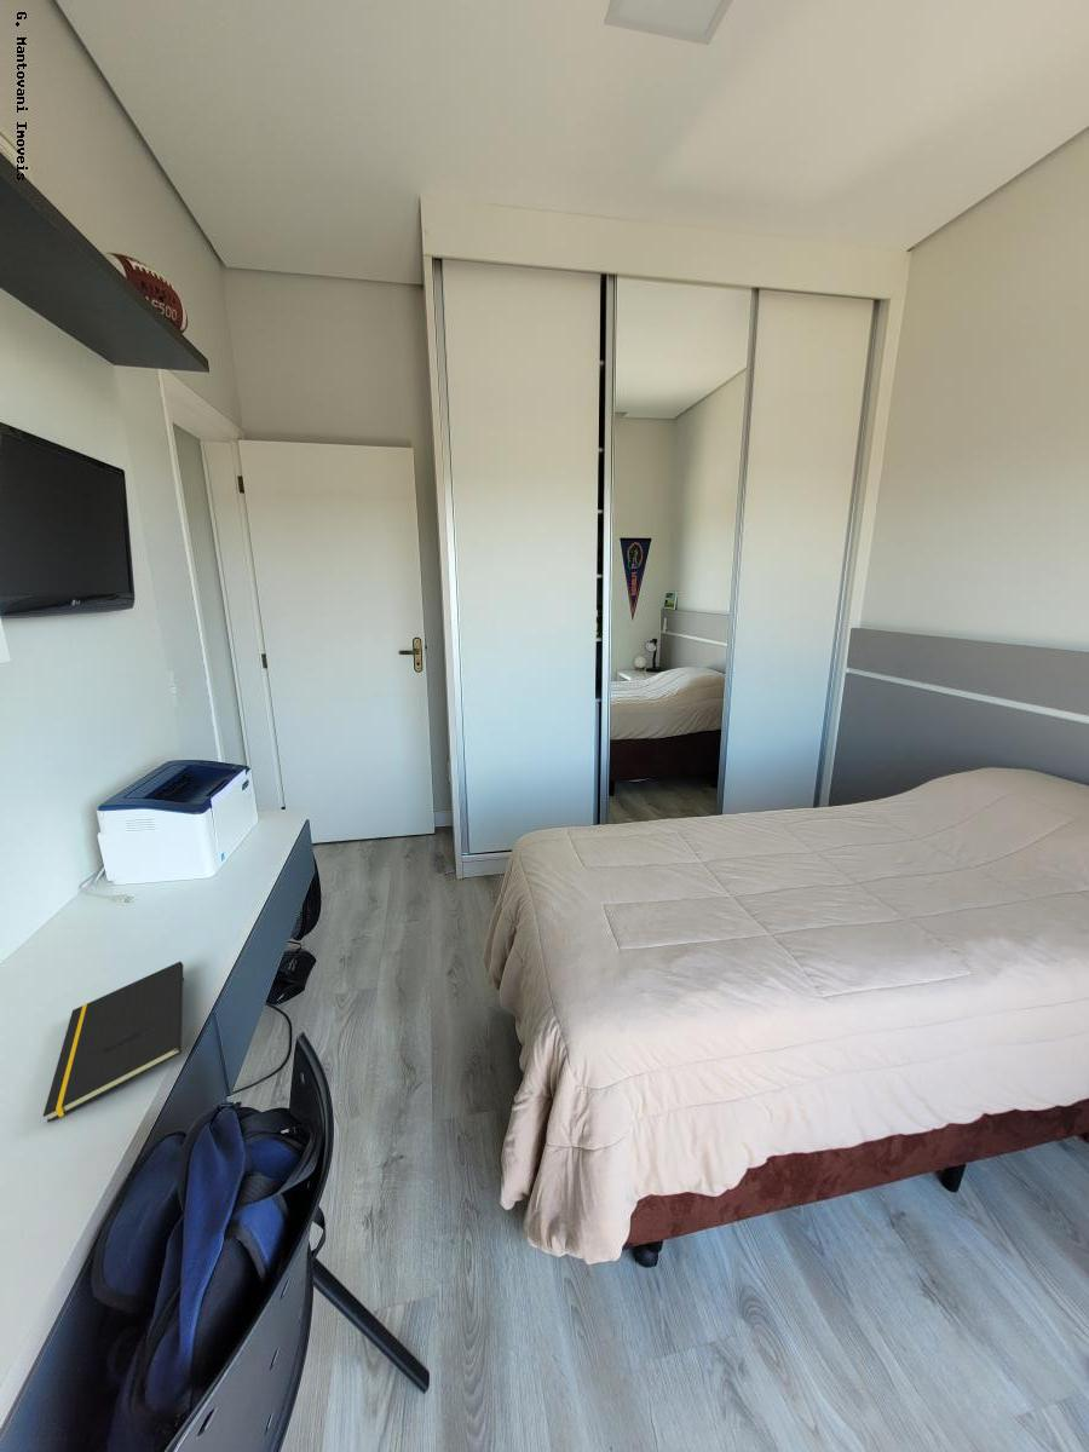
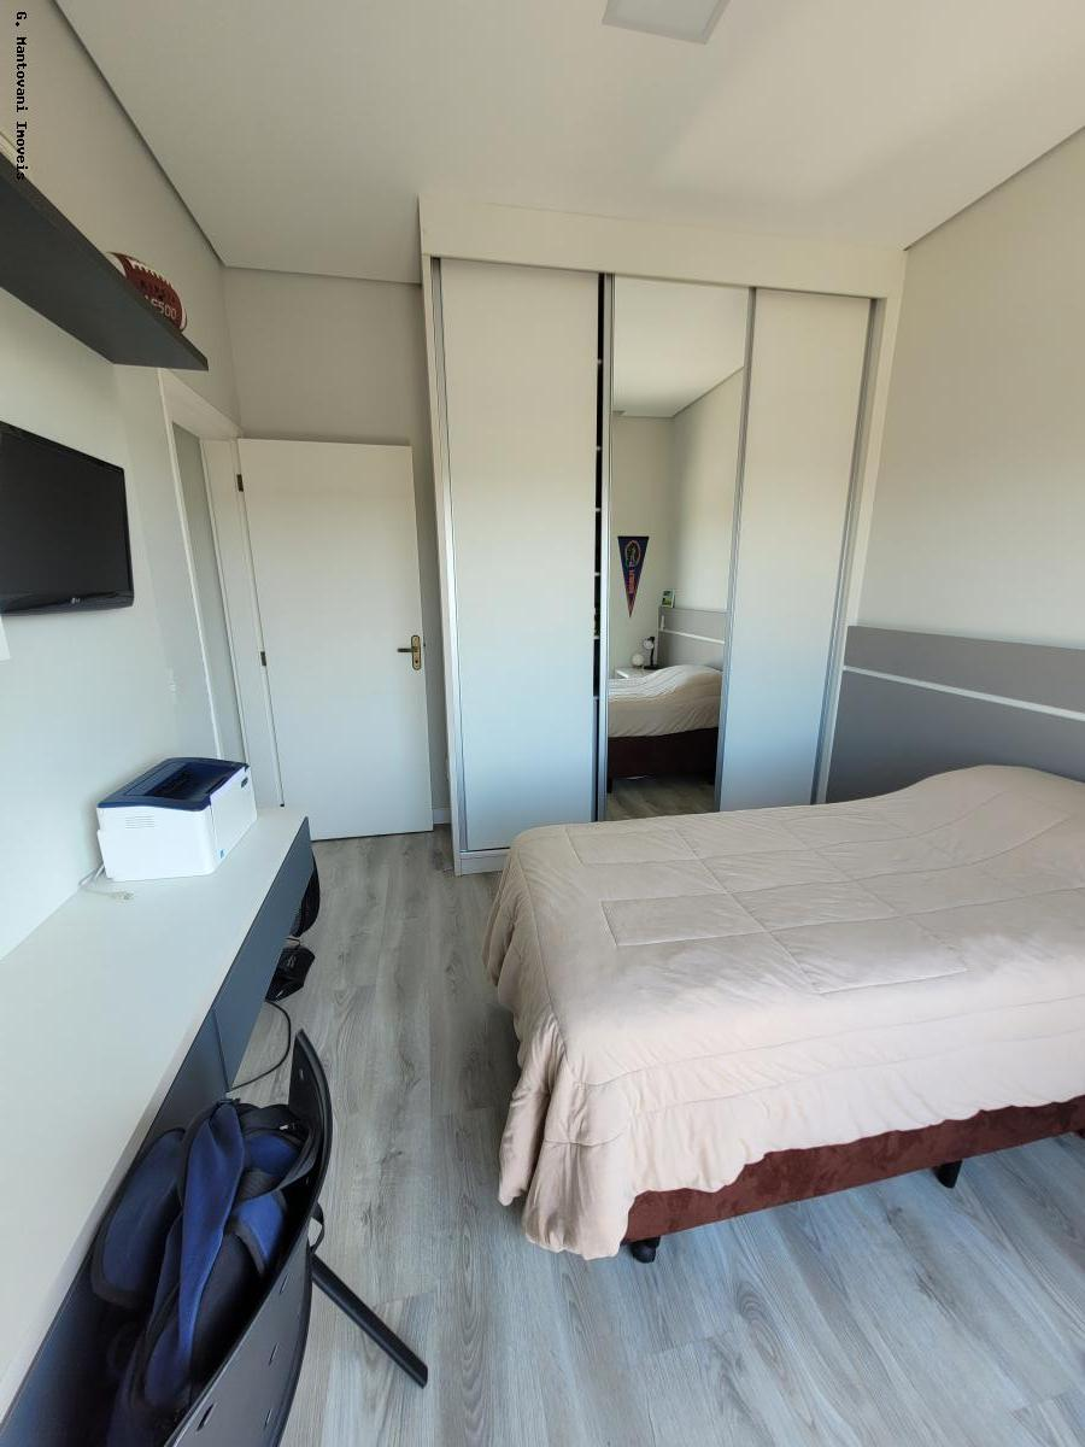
- notepad [42,961,186,1124]
